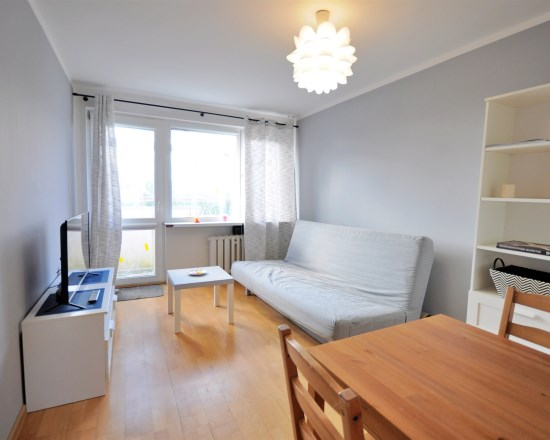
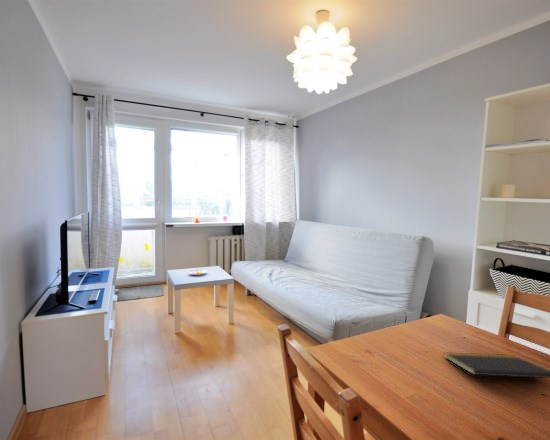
+ notepad [442,351,550,379]
